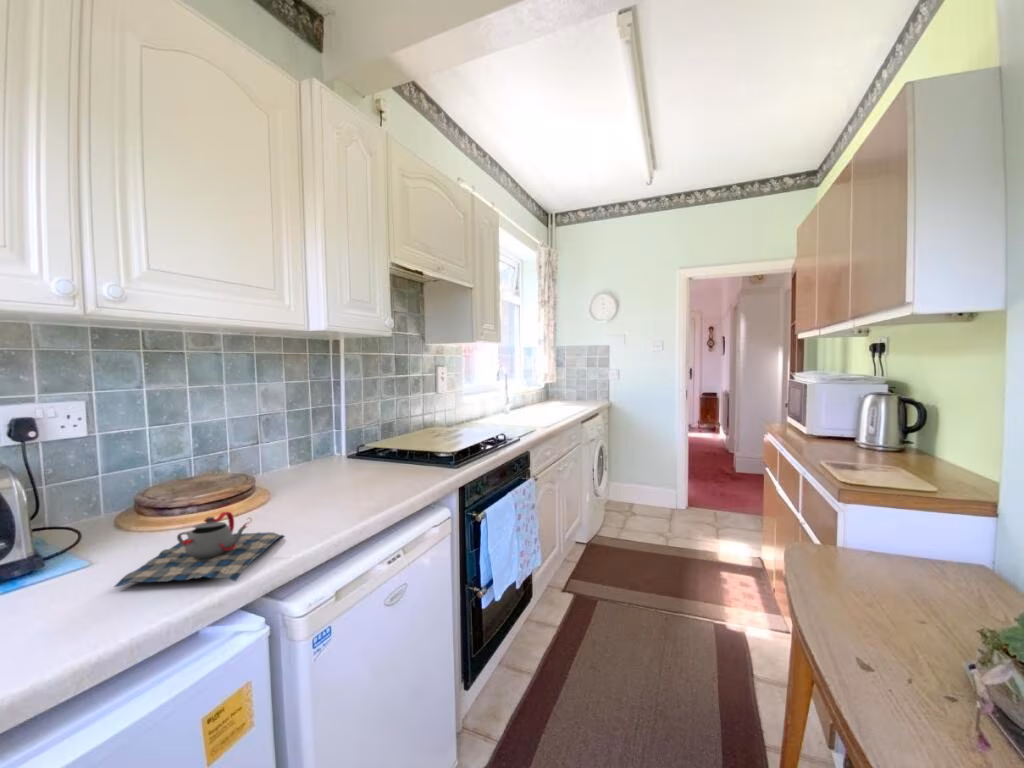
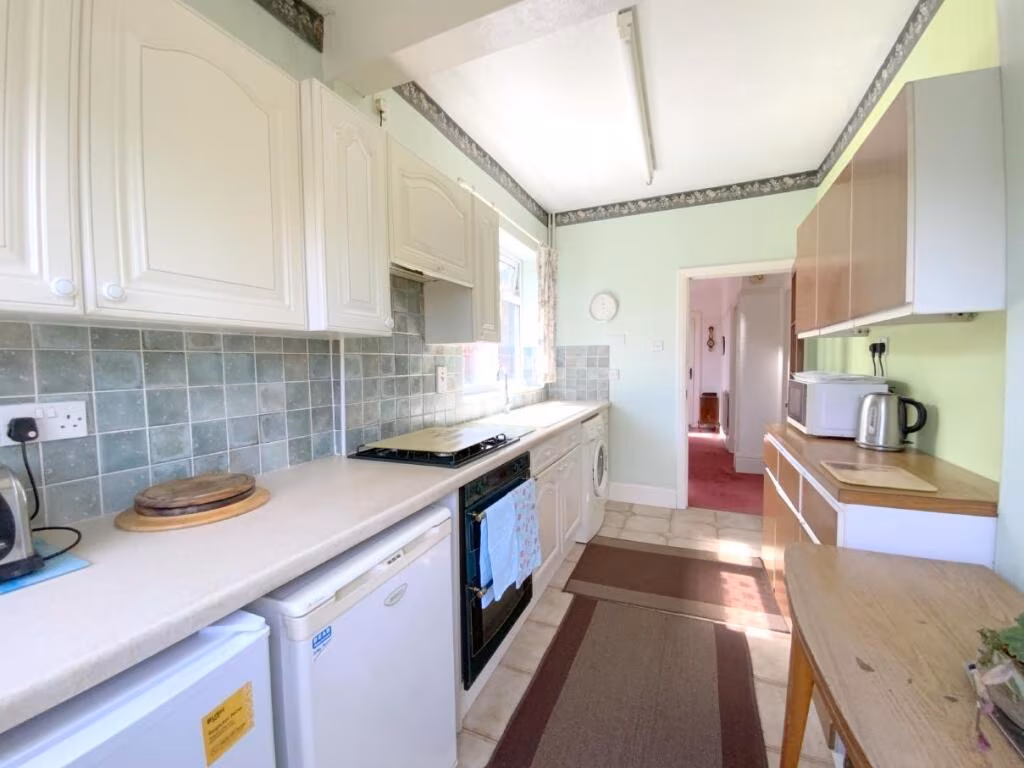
- teapot [113,511,285,588]
